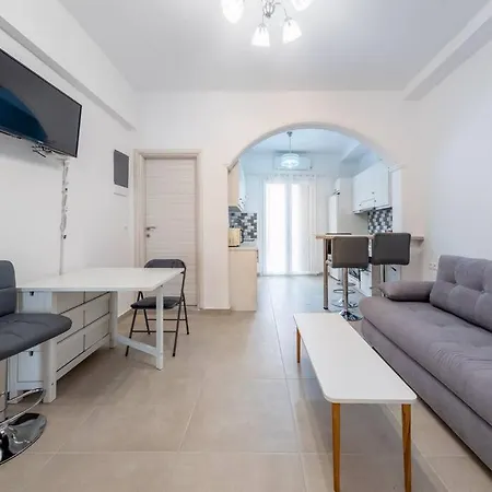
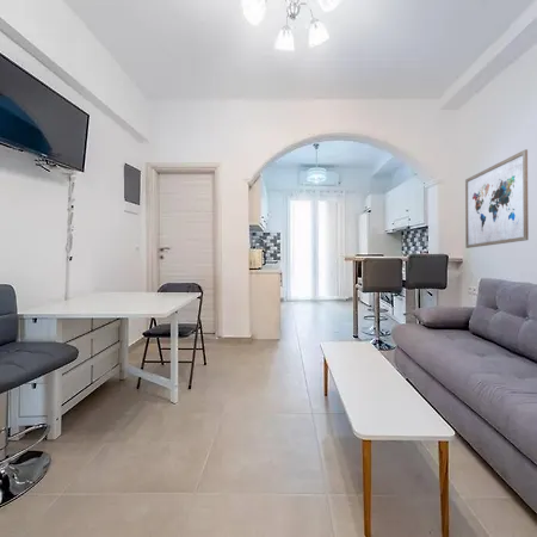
+ wall art [464,148,530,249]
